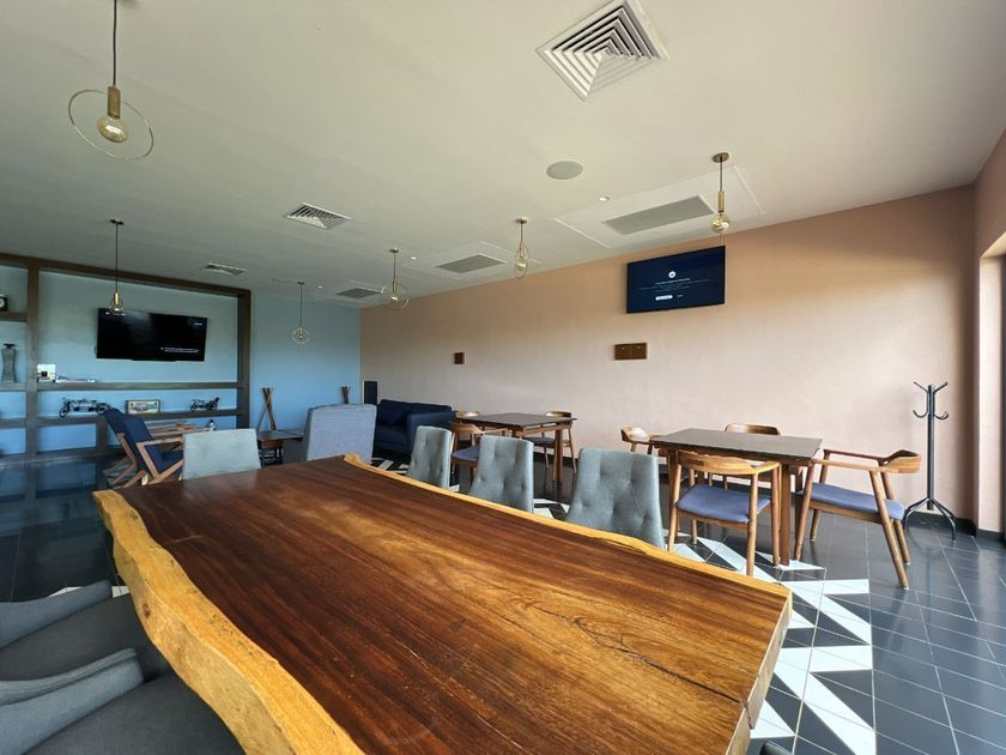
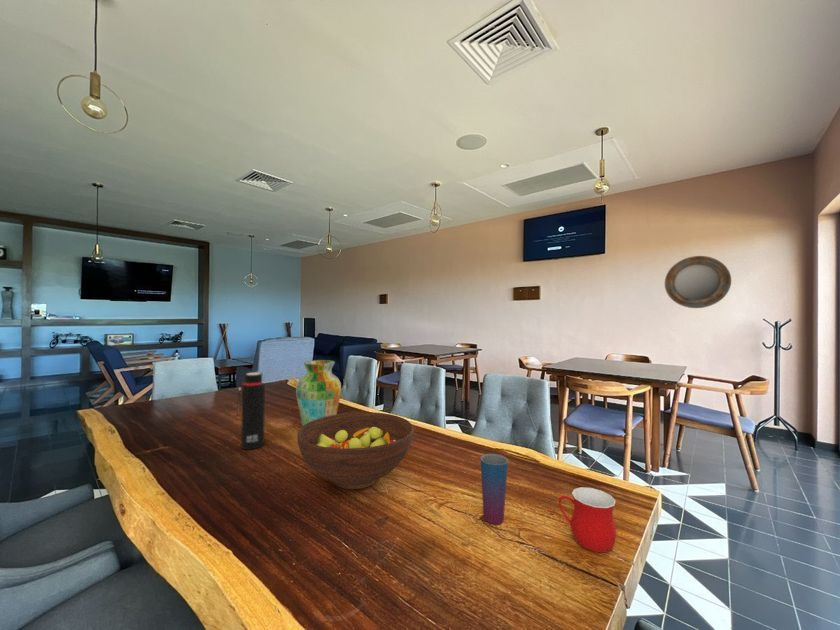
+ home mirror [664,255,732,309]
+ cup [480,453,509,525]
+ water bottle [236,371,266,450]
+ vase [295,359,342,426]
+ fruit bowl [296,411,414,490]
+ mug [558,486,617,553]
